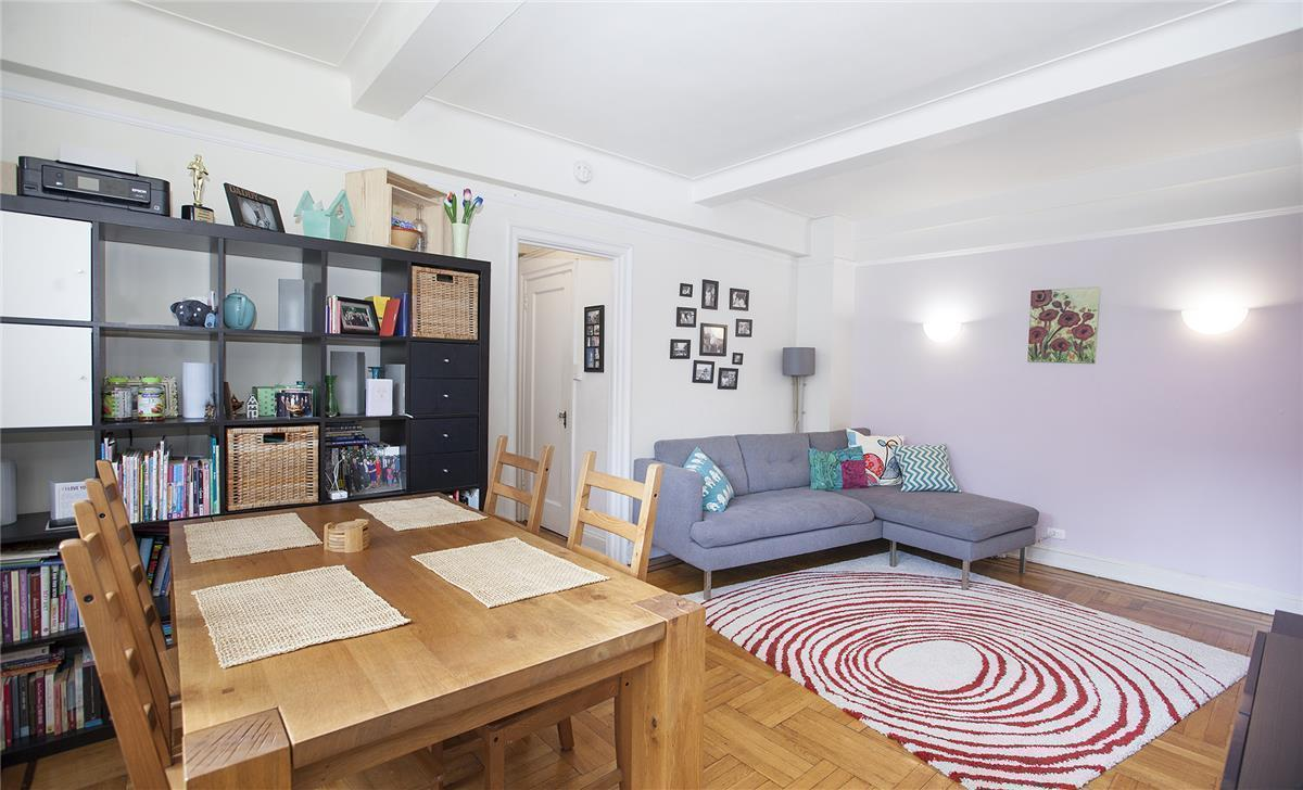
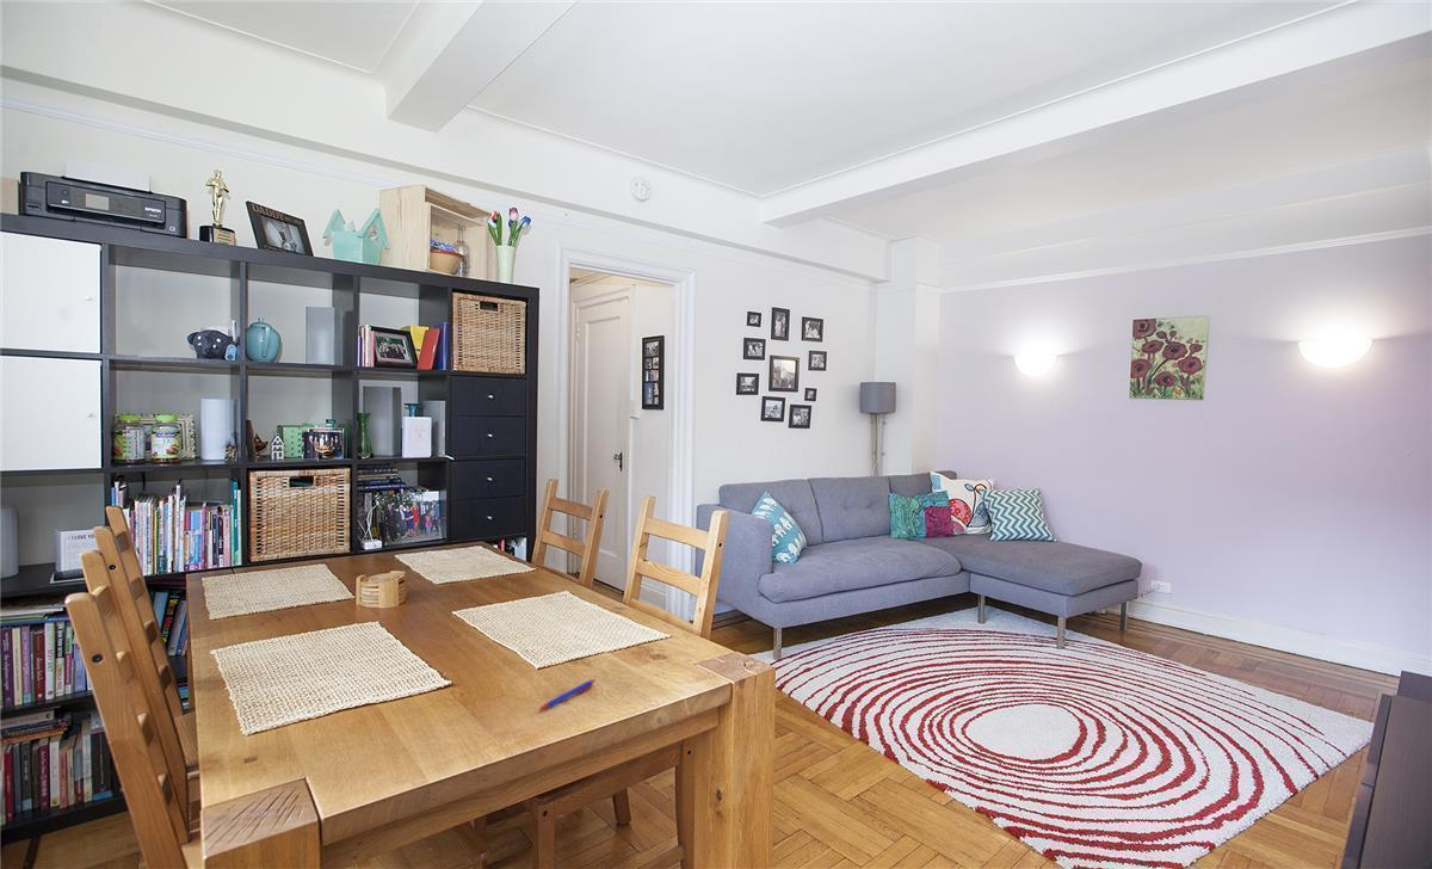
+ pen [537,678,597,711]
